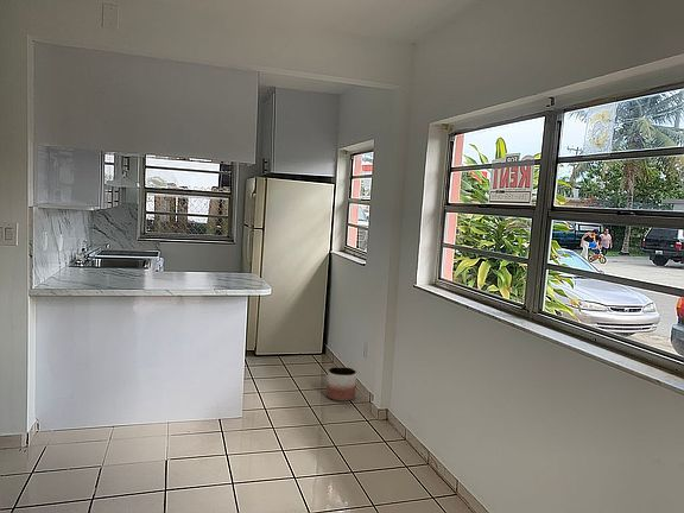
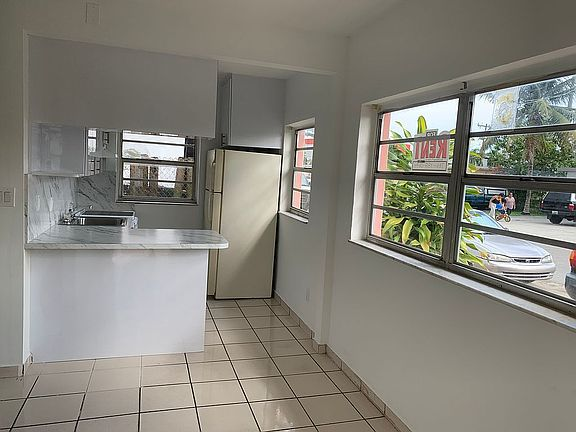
- planter [325,366,357,403]
